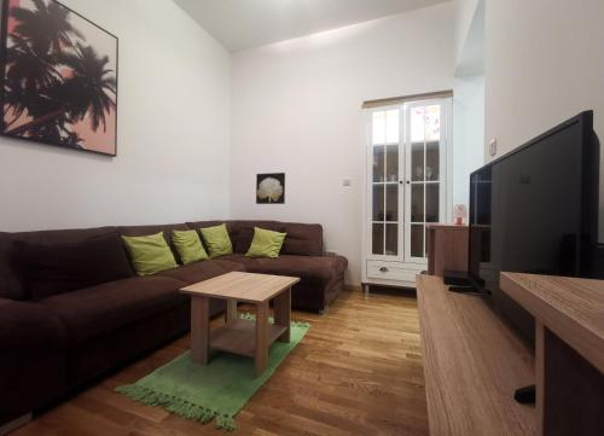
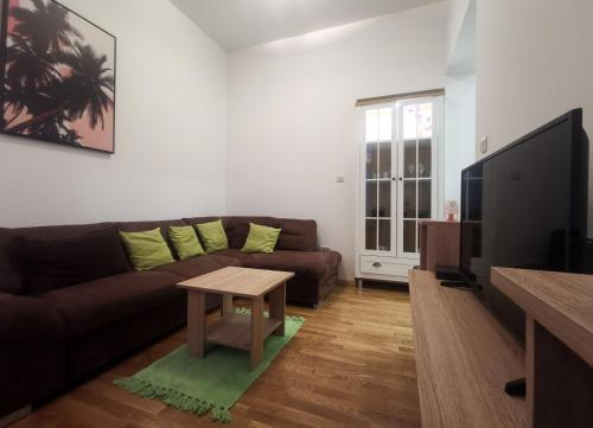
- wall art [255,172,286,205]
